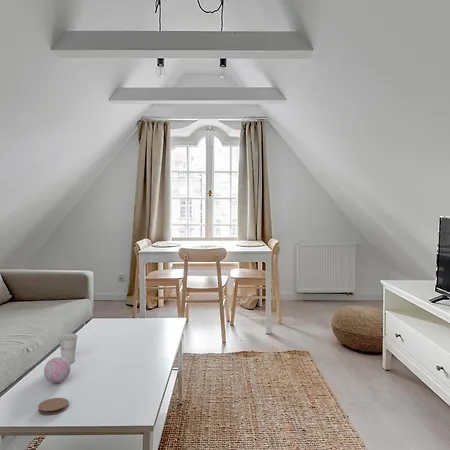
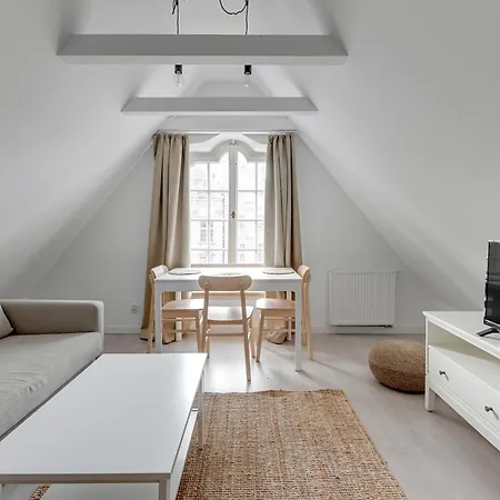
- decorative ball [43,356,71,384]
- cup [58,333,79,364]
- coaster [37,397,69,416]
